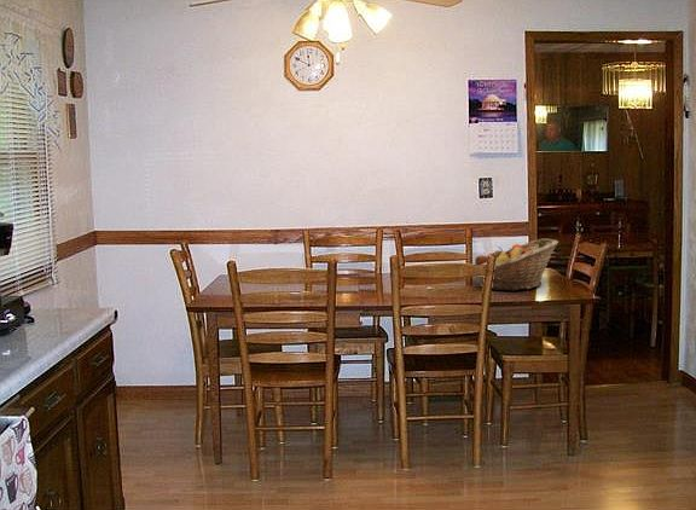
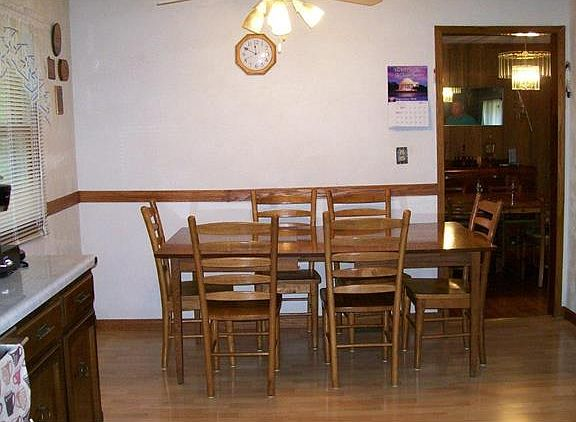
- fruit basket [474,238,559,291]
